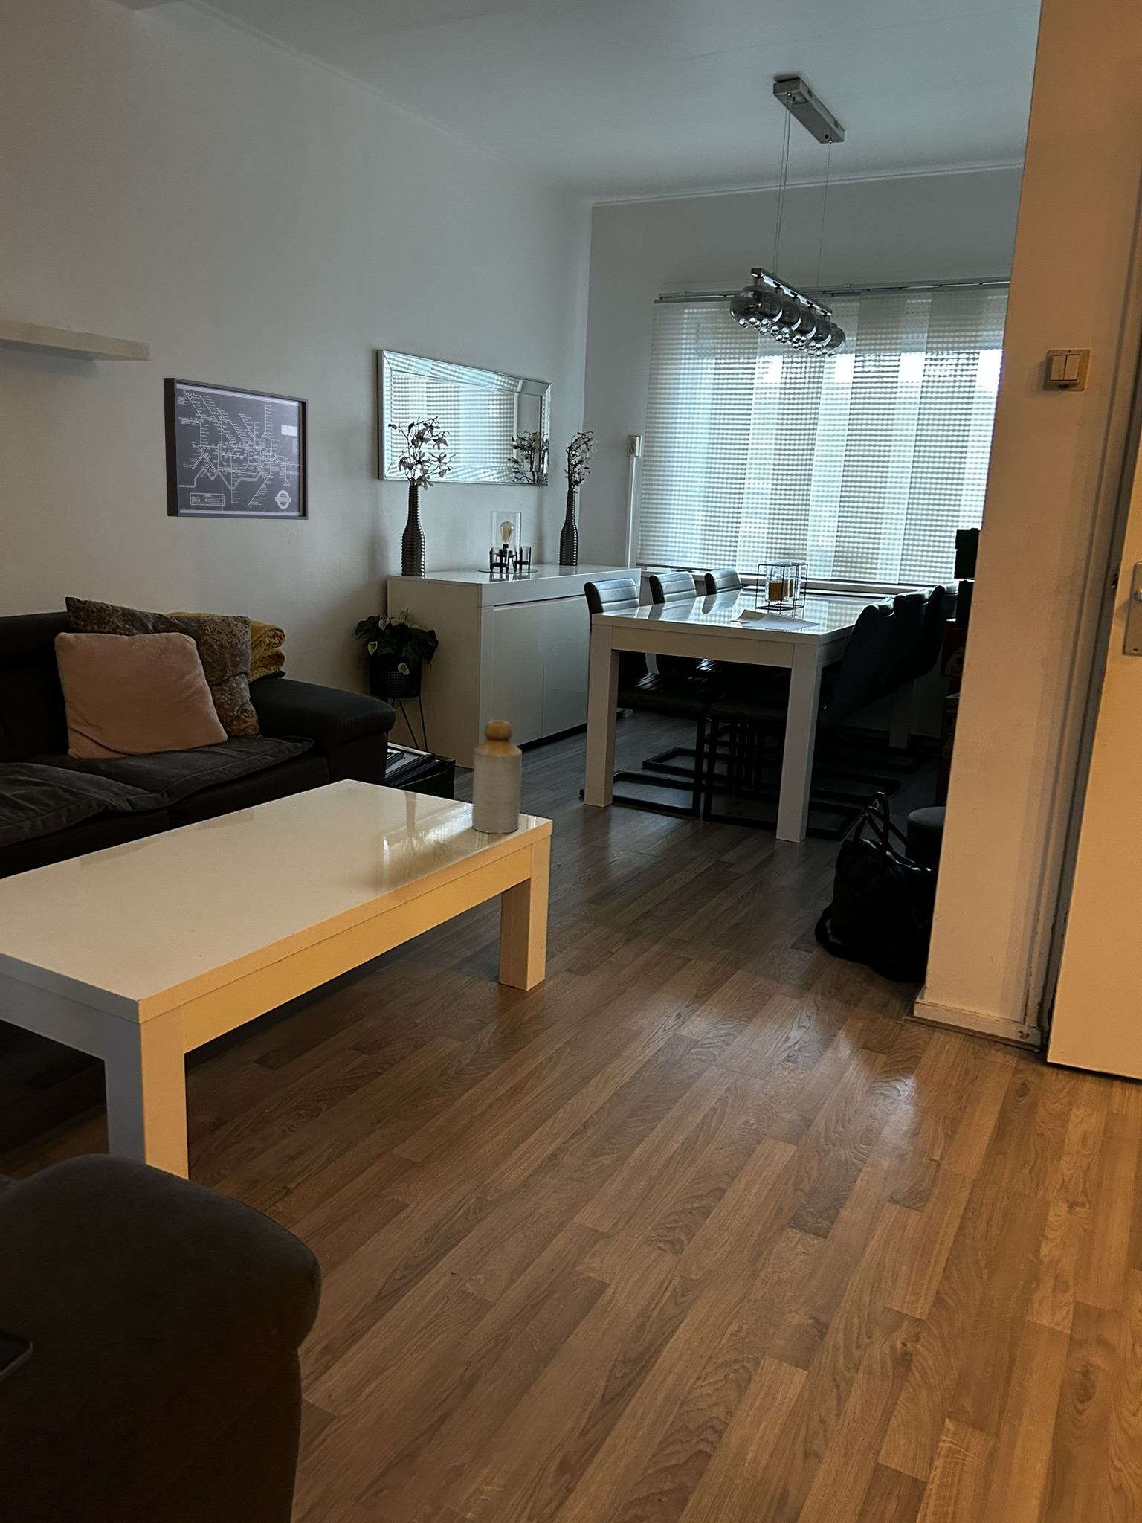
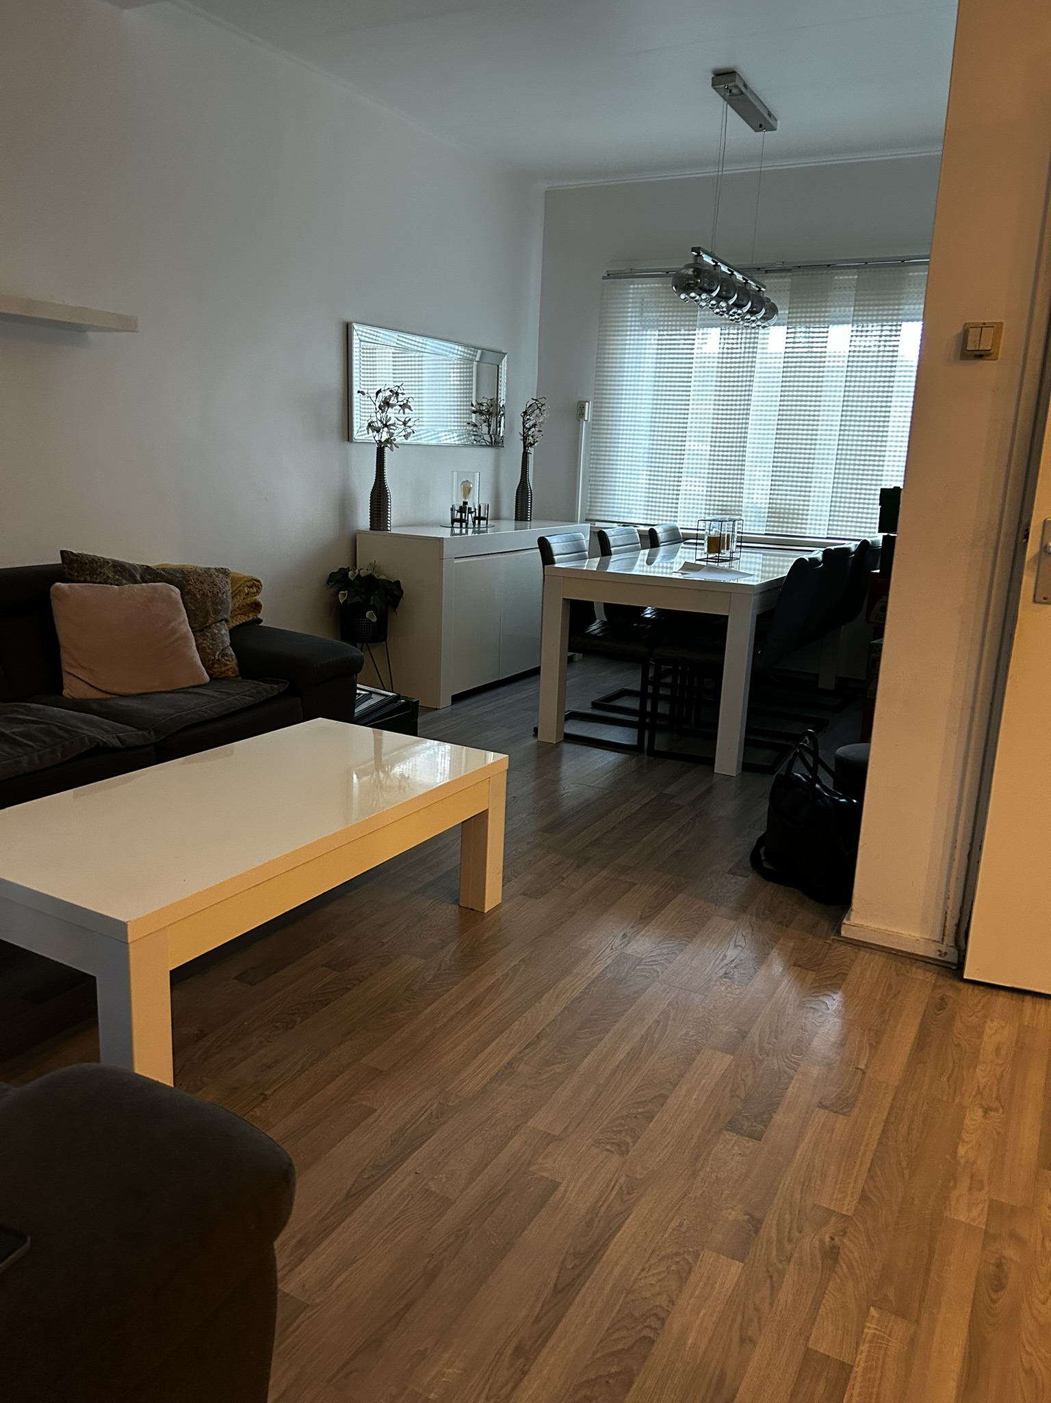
- bottle [471,720,523,835]
- wall art [163,377,309,520]
